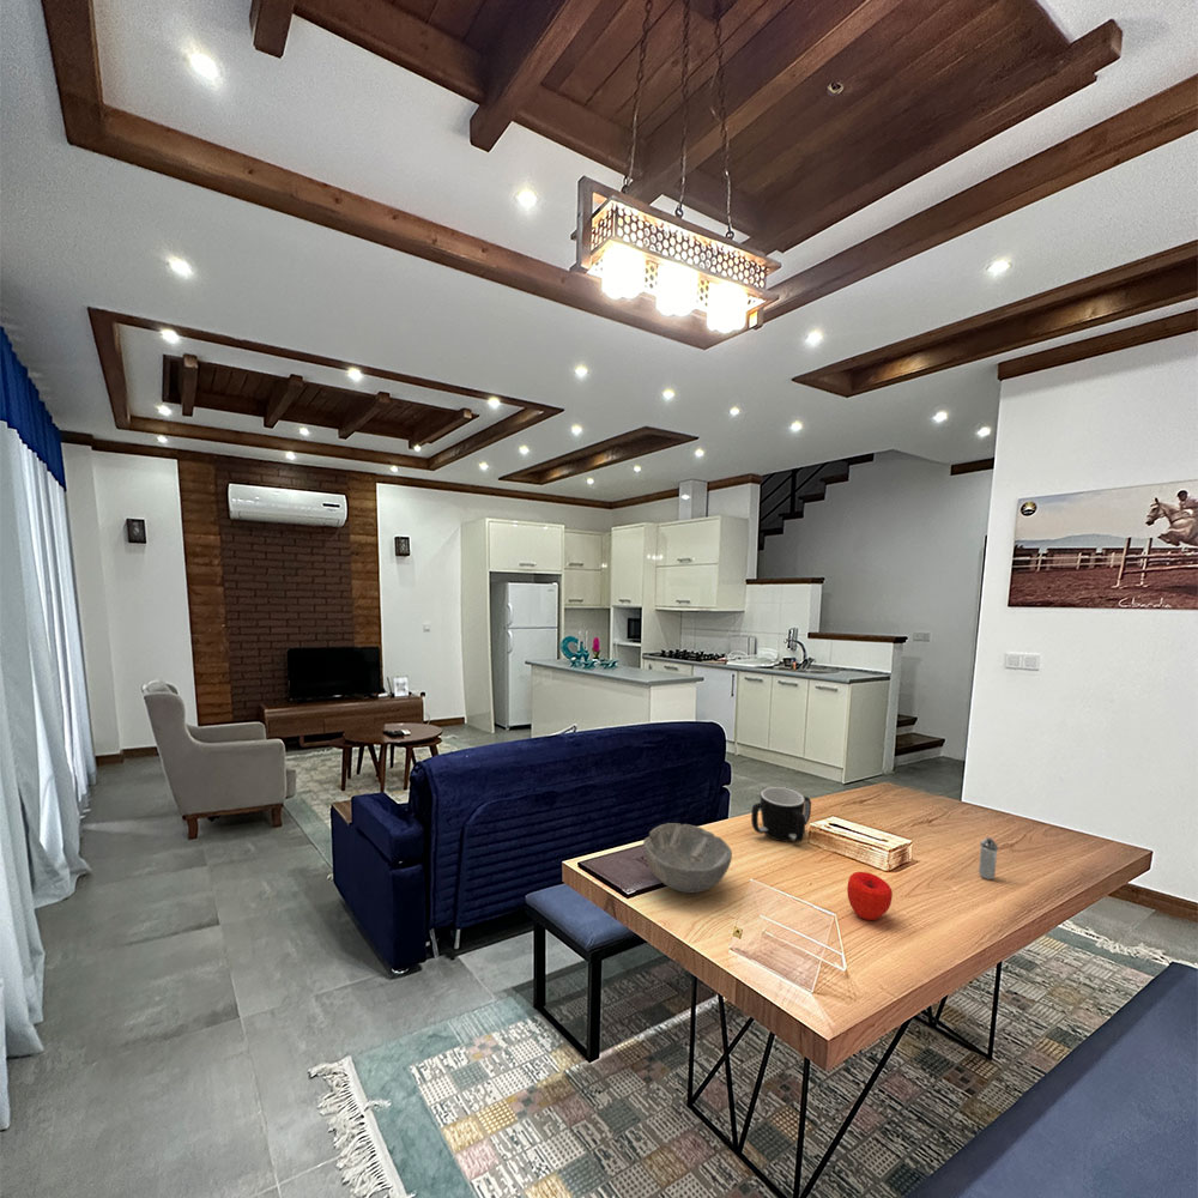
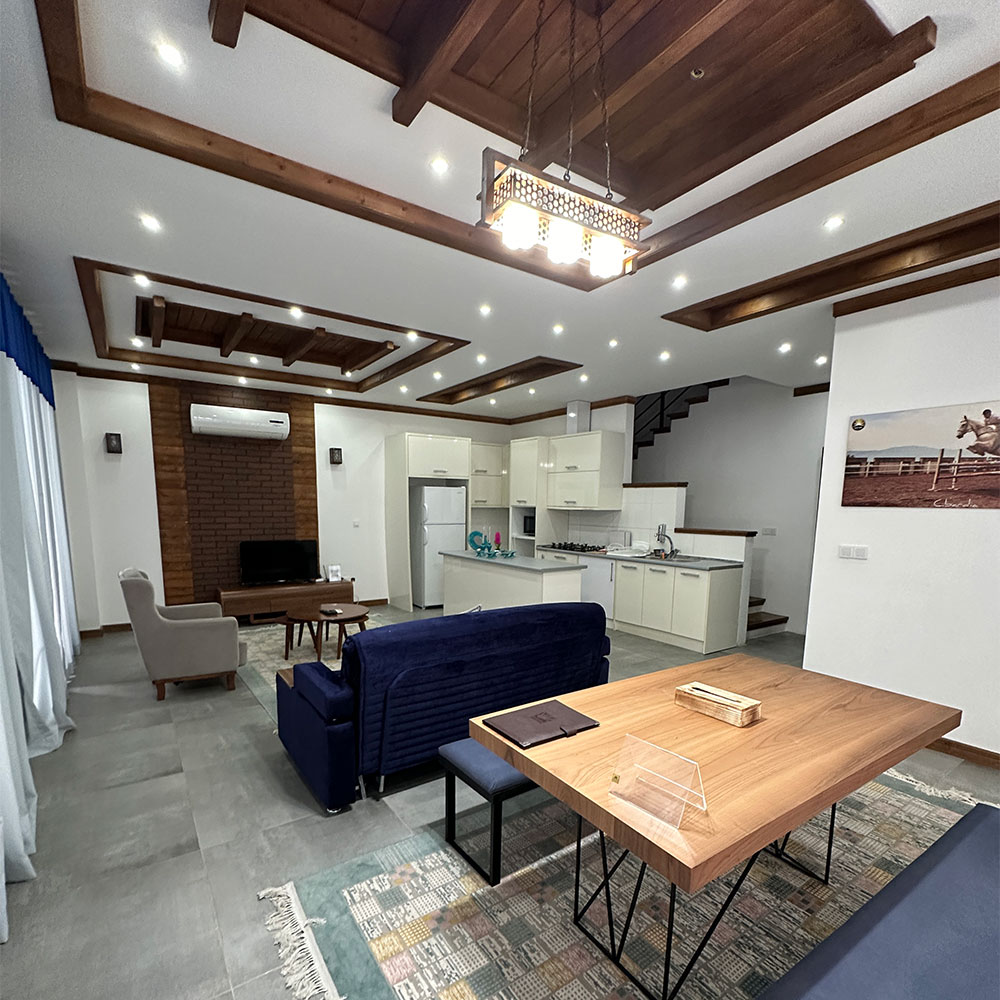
- mug [750,786,812,843]
- apple [846,871,894,921]
- bowl [642,822,733,895]
- shaker [978,836,999,881]
